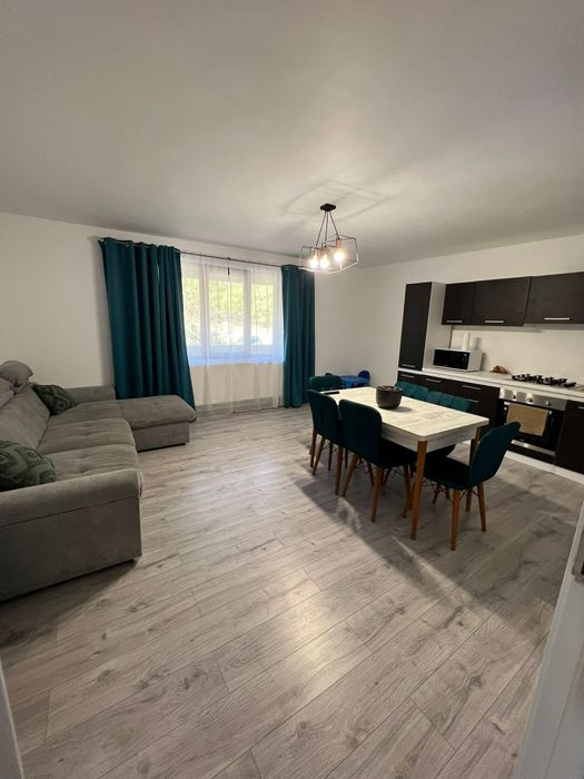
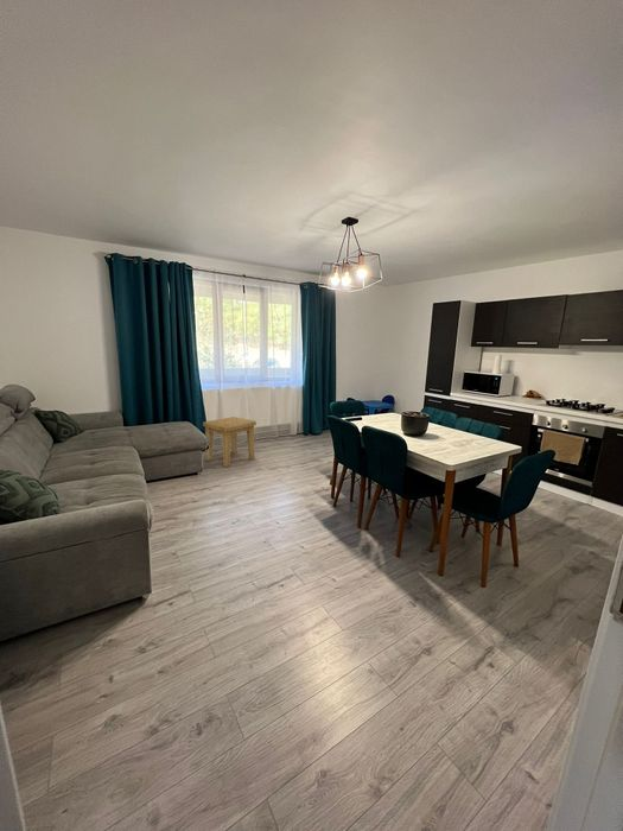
+ side table [202,415,258,468]
